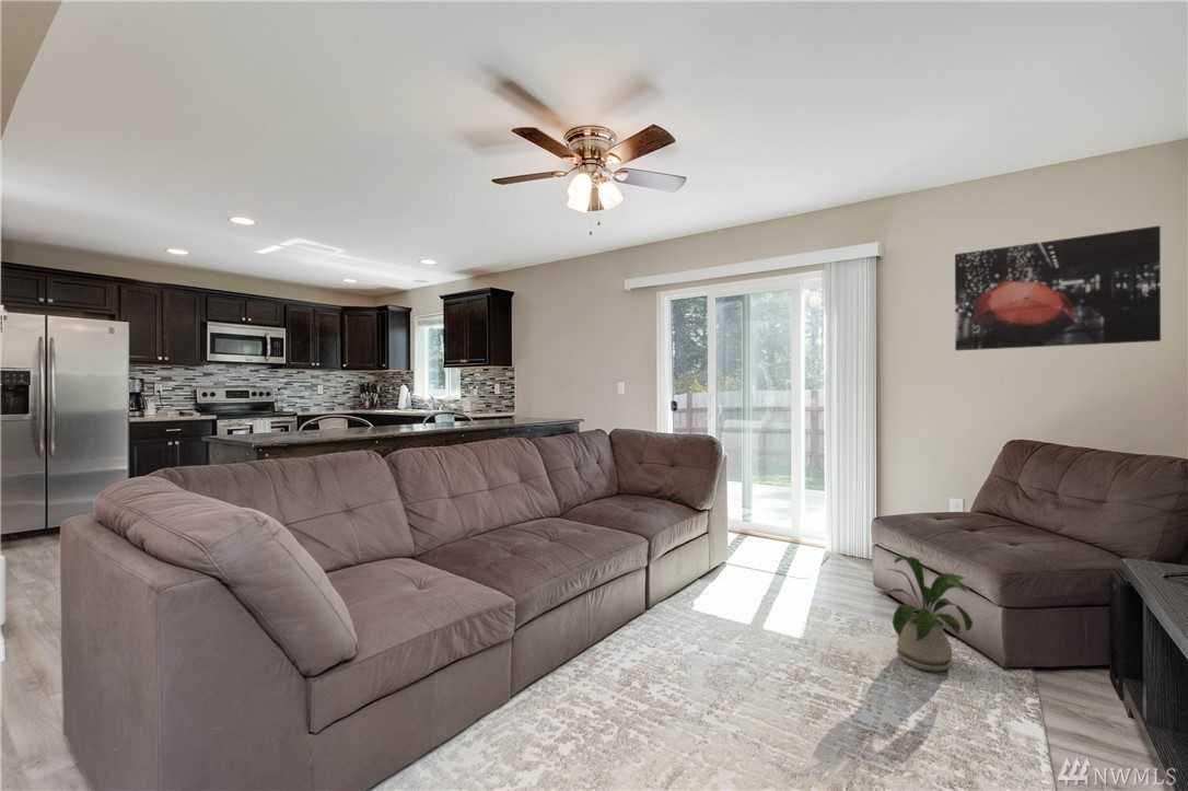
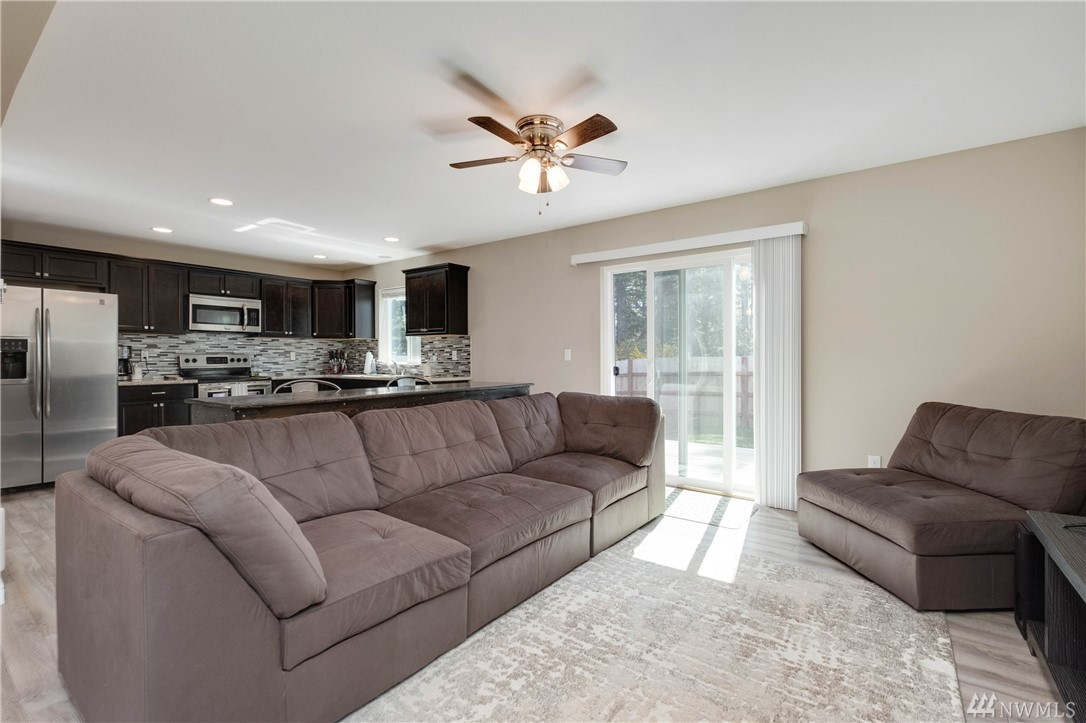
- house plant [877,556,976,673]
- wall art [954,224,1162,351]
